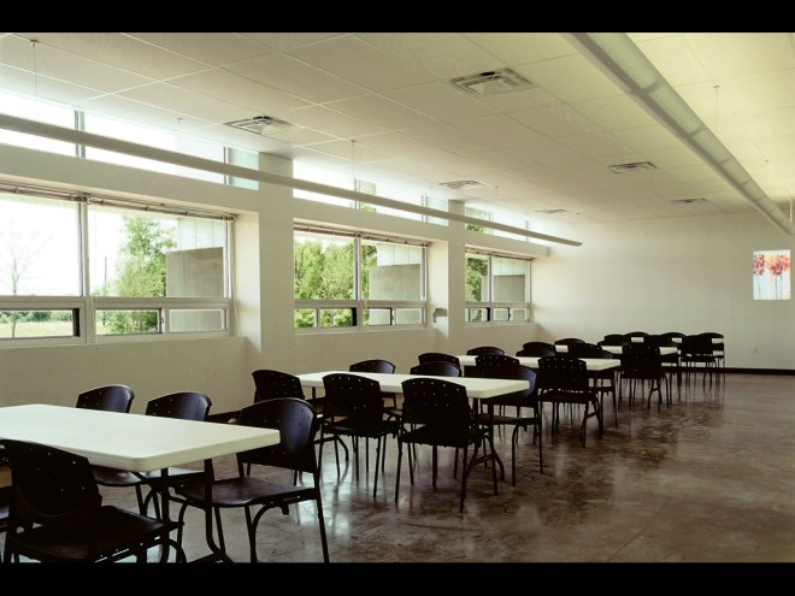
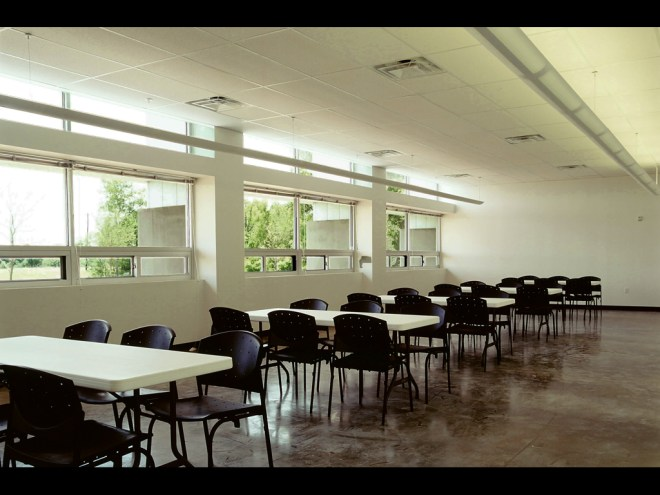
- wall art [752,249,793,301]
